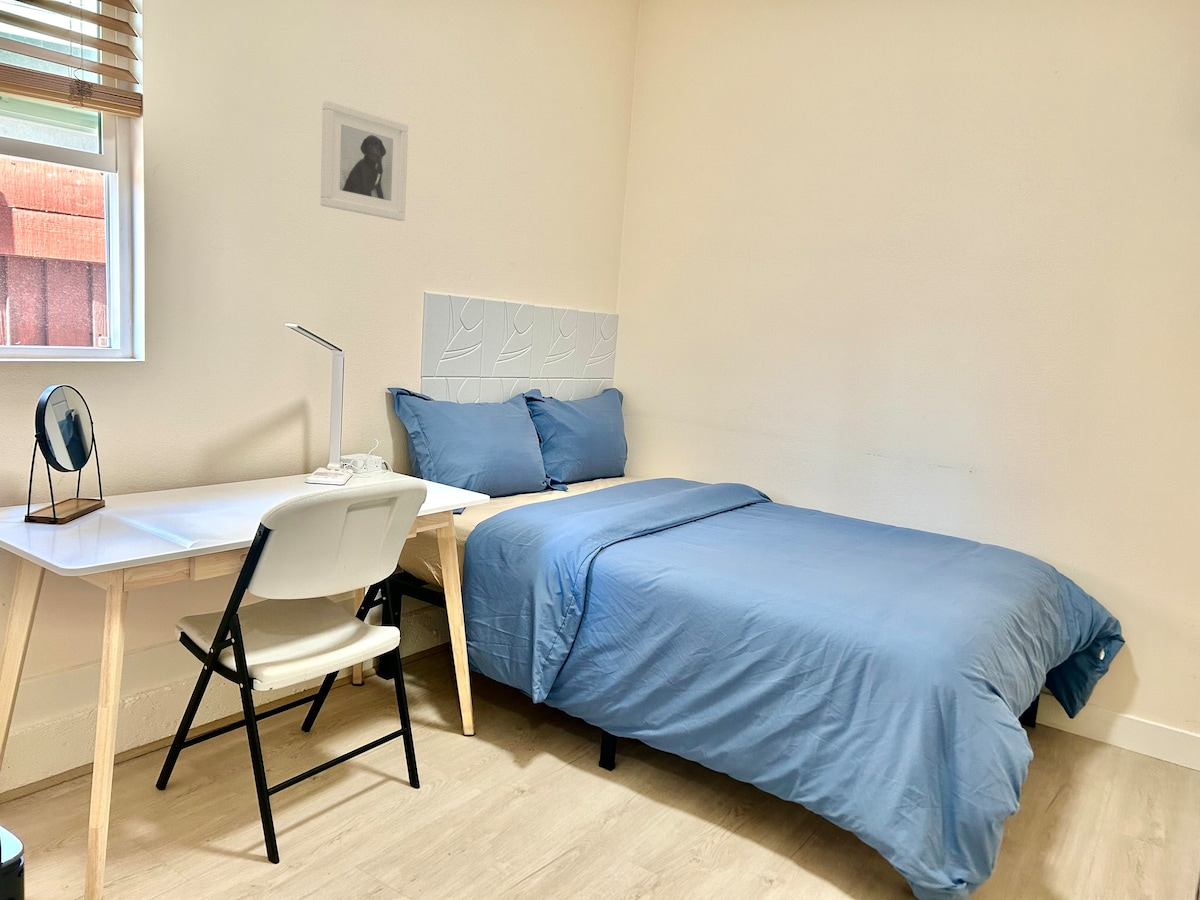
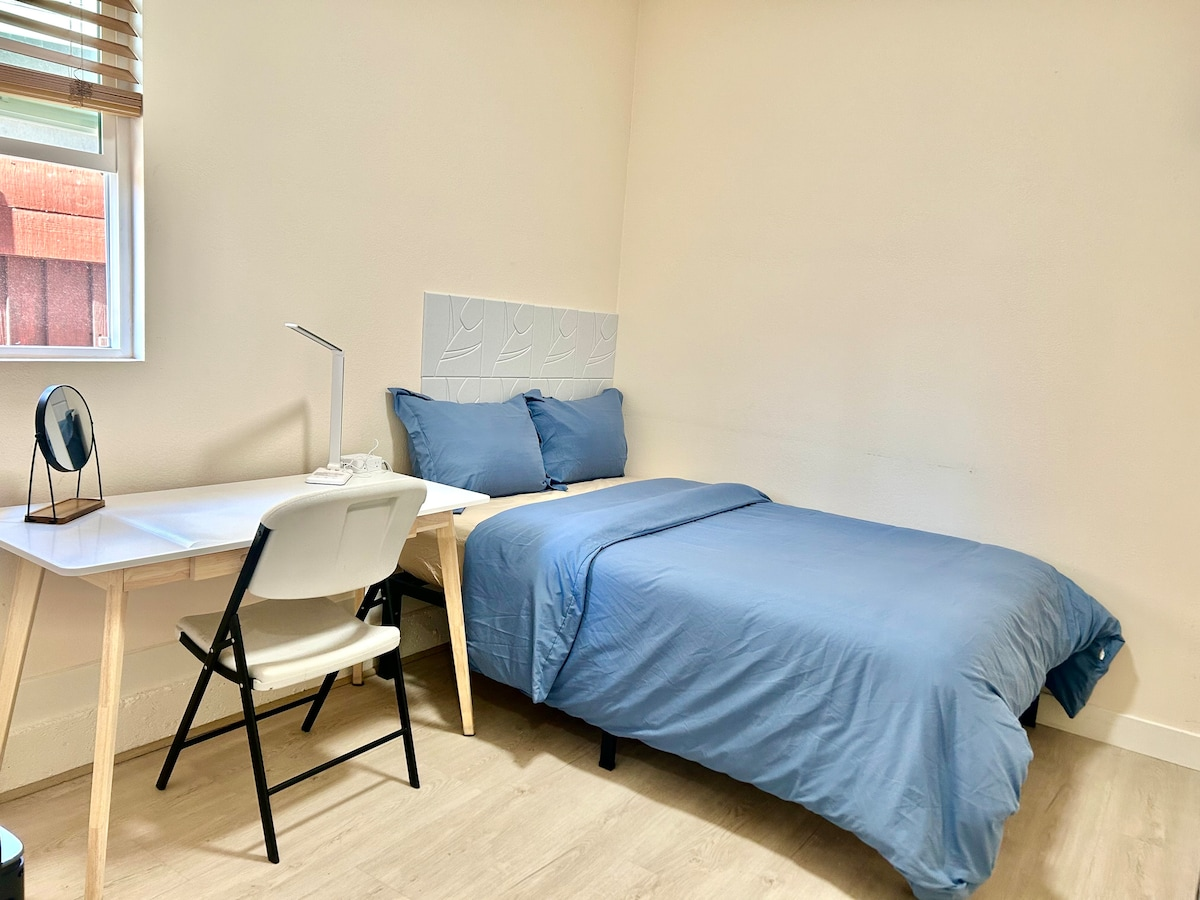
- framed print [320,99,409,222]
